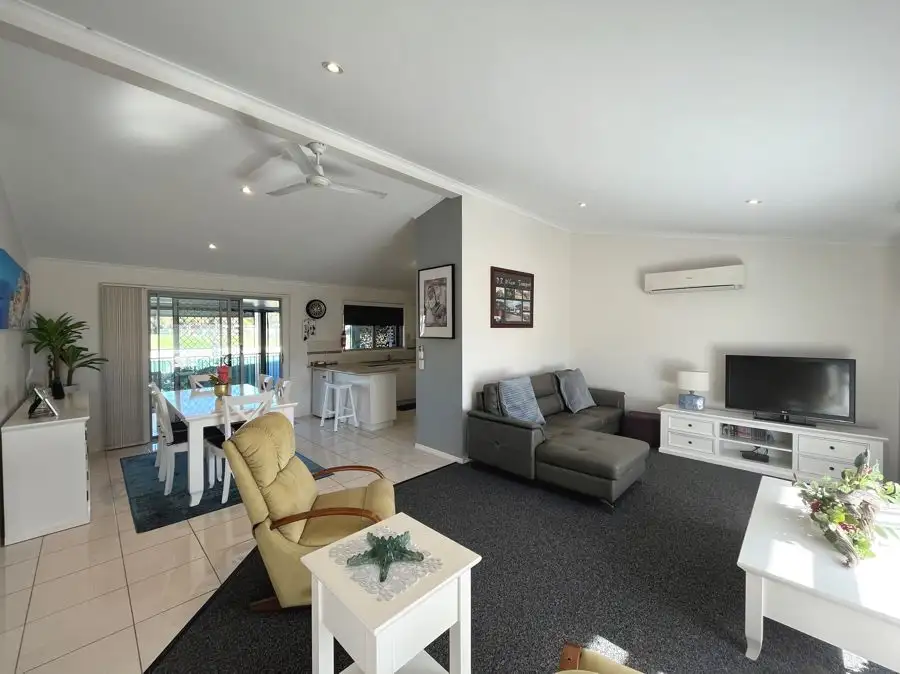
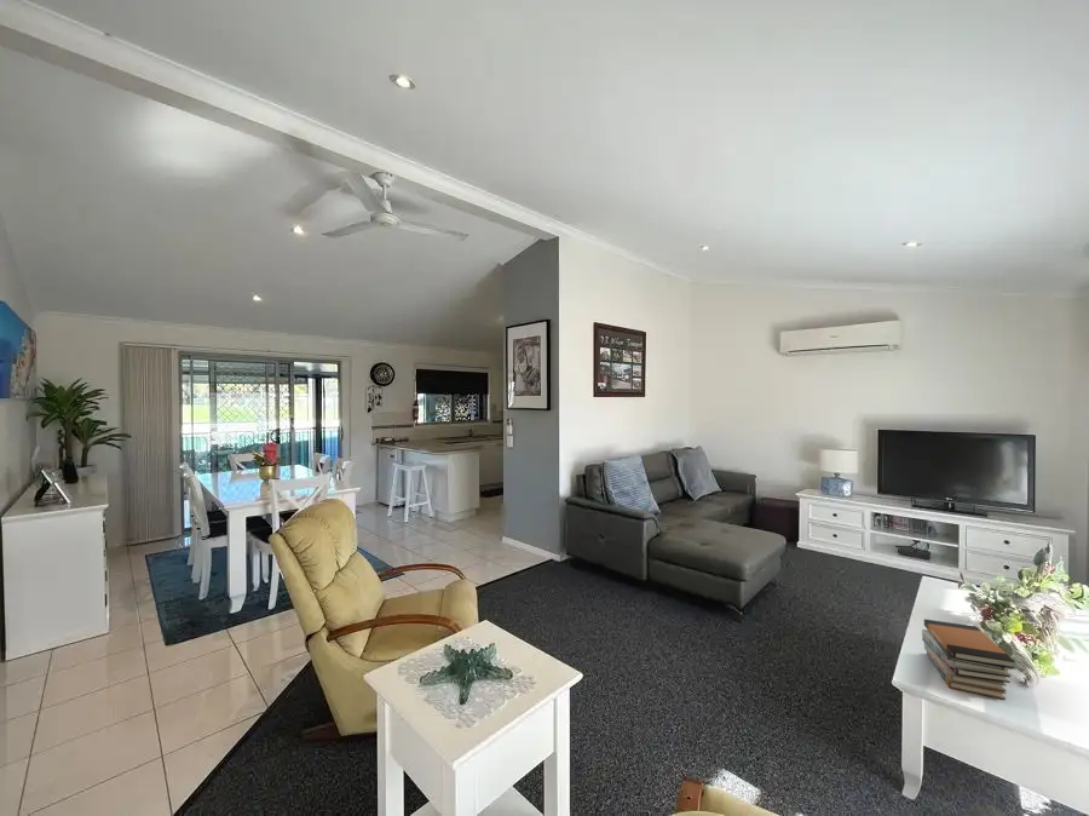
+ book stack [921,619,1016,701]
